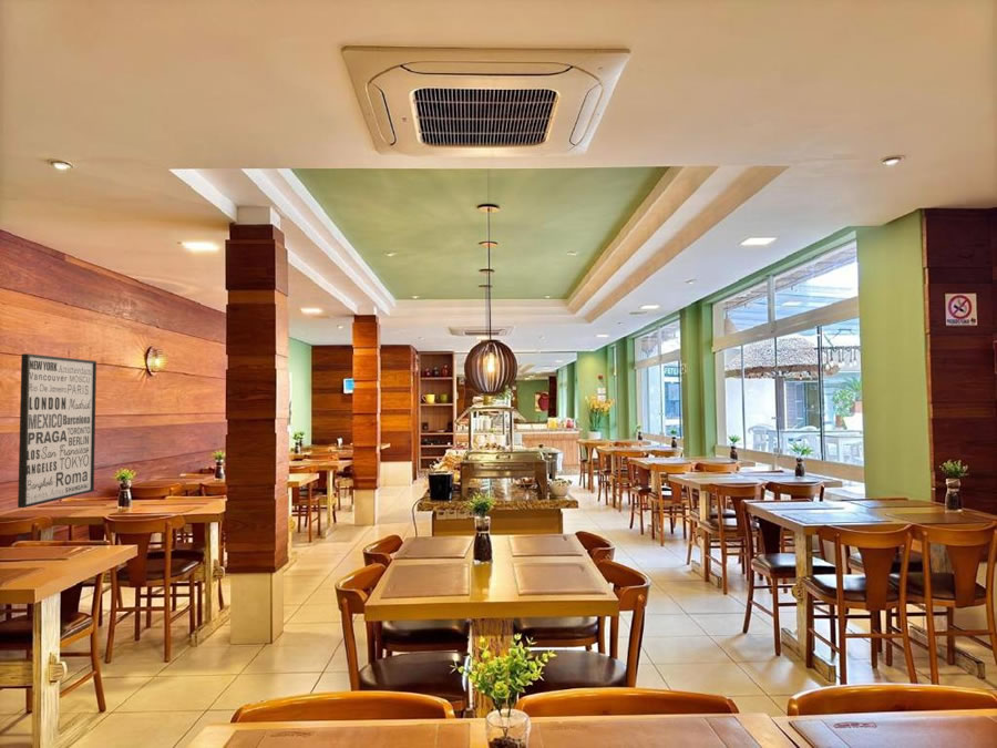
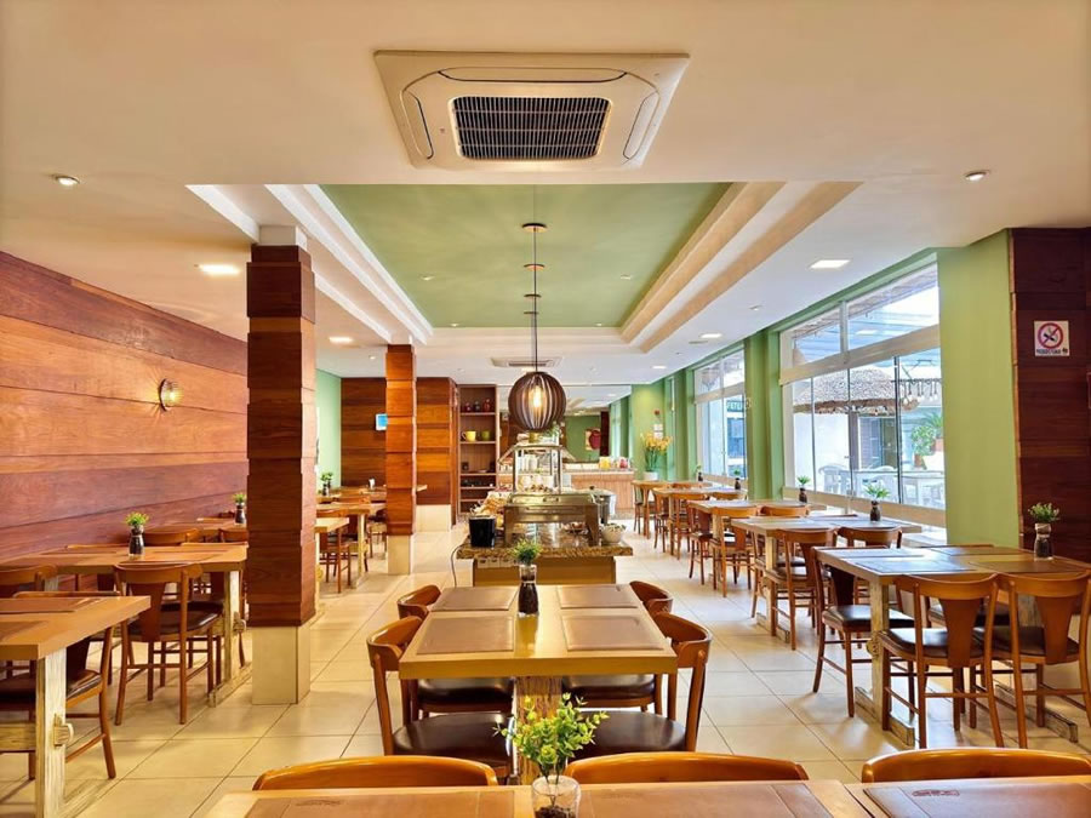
- wall art [17,352,97,509]
